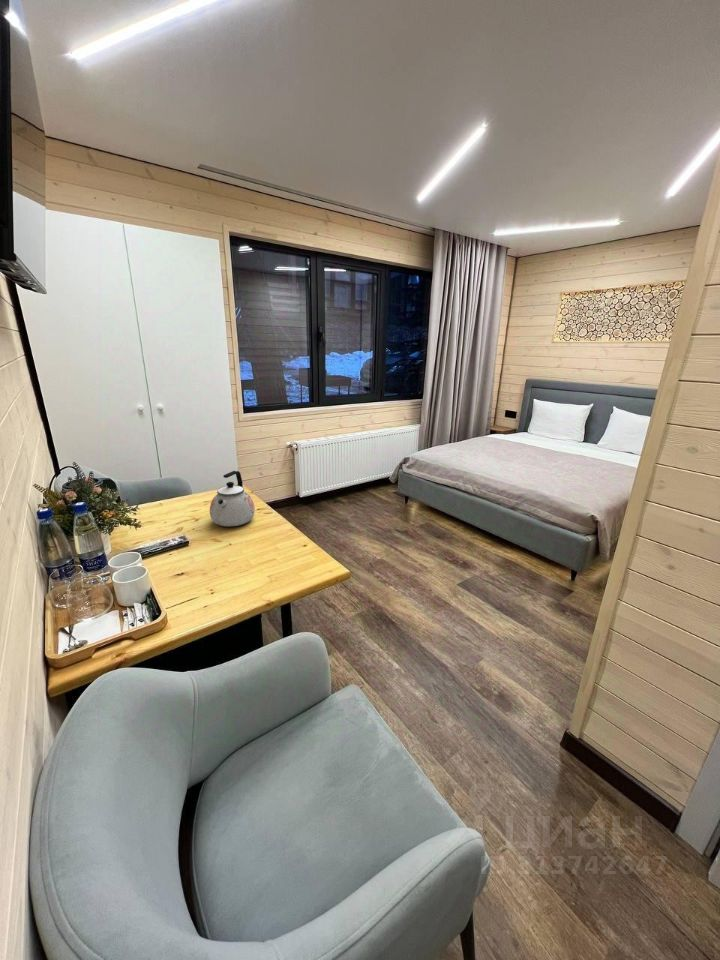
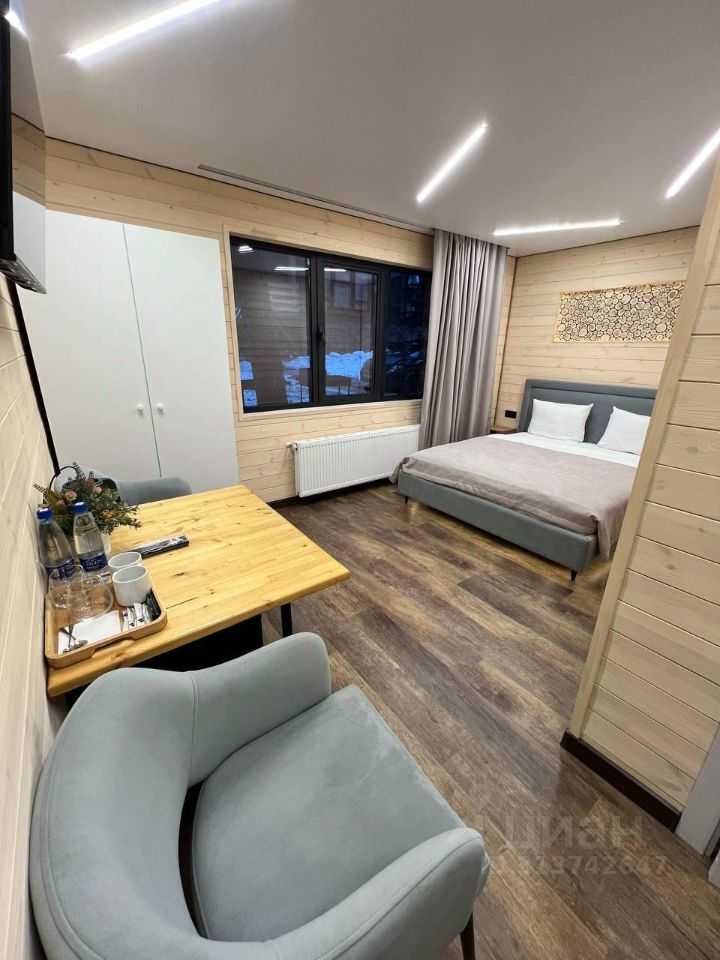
- kettle [209,470,256,528]
